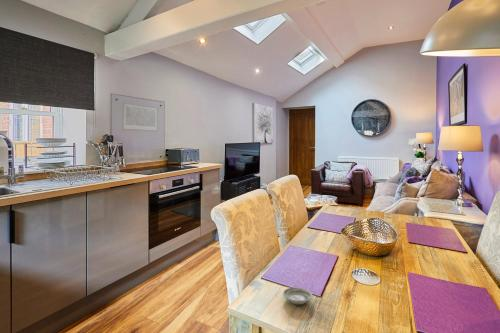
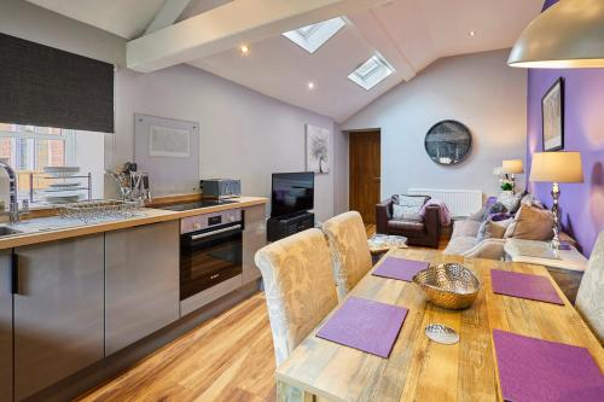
- saucer [282,286,313,305]
